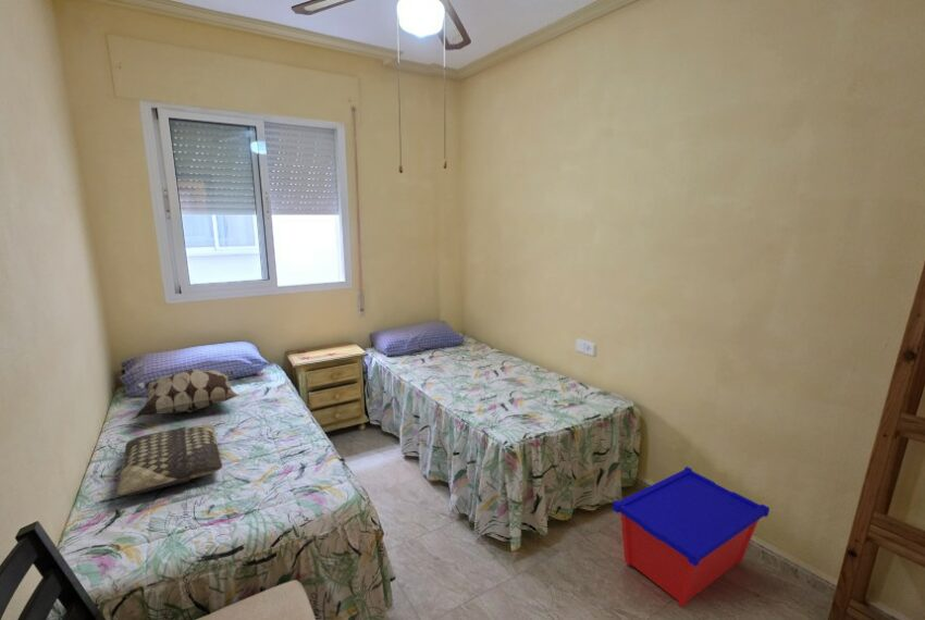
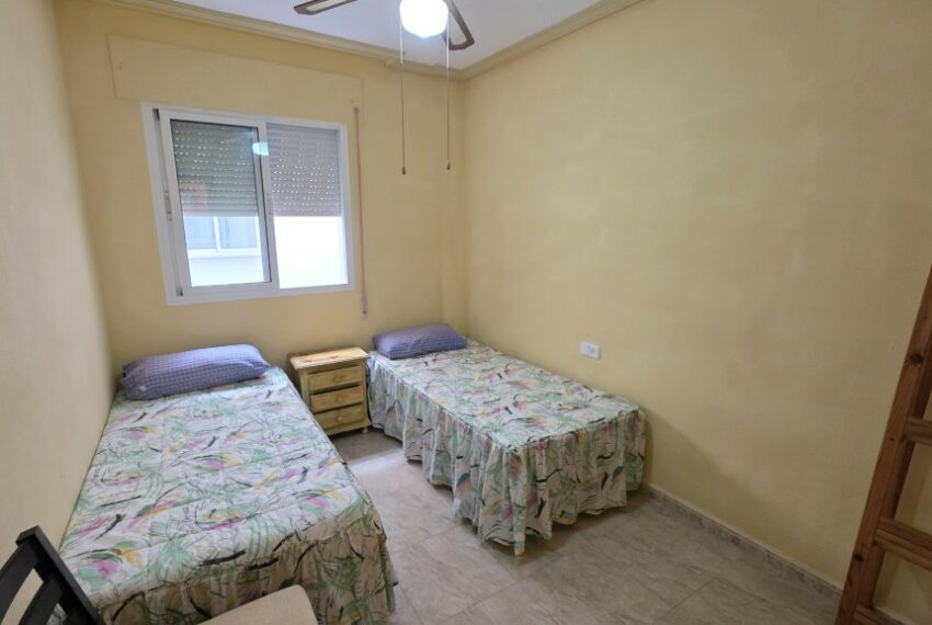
- cushion [115,424,223,497]
- decorative pillow [137,368,240,417]
- storage bin [612,466,770,609]
